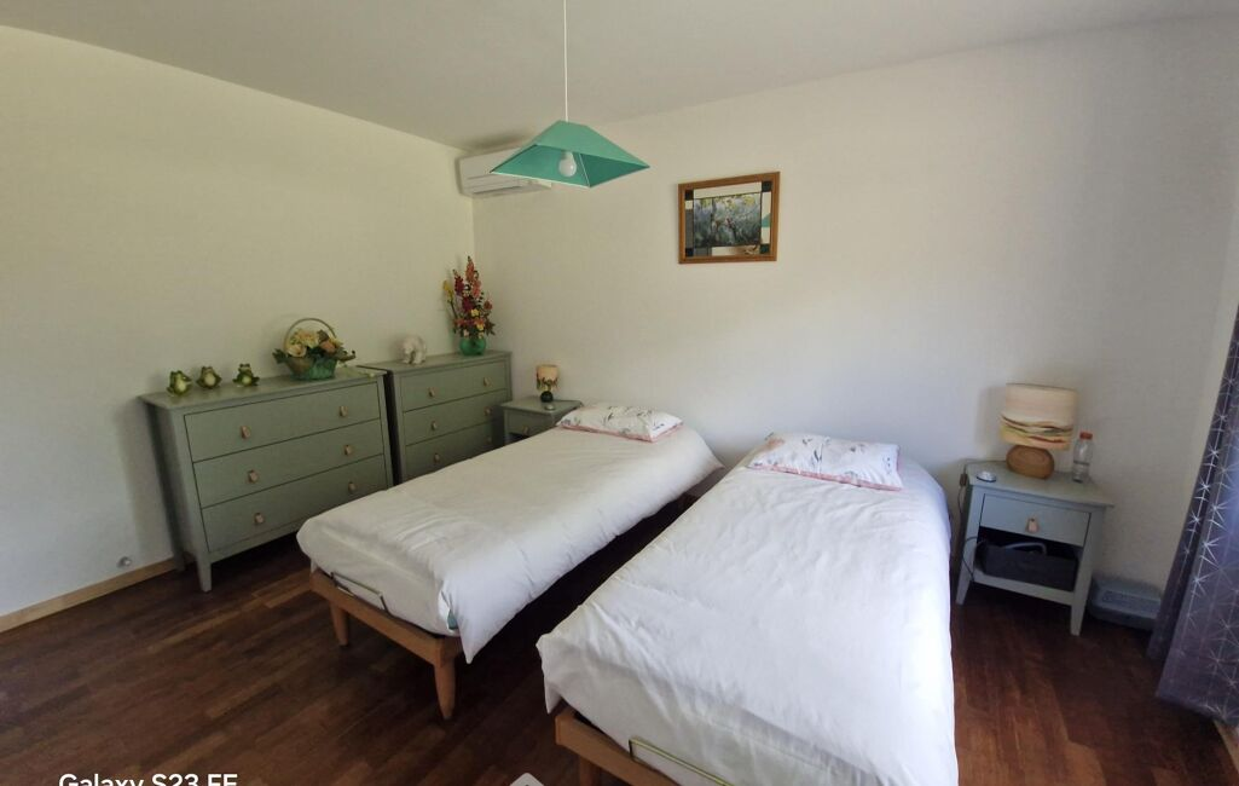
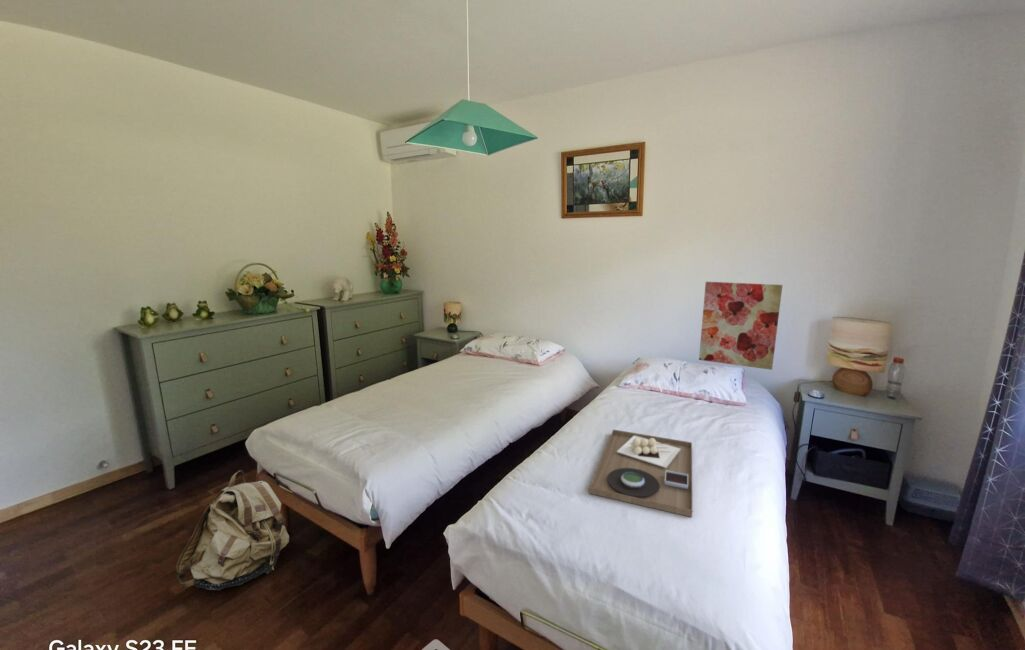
+ backpack [175,470,290,591]
+ platter [588,428,693,518]
+ wall art [698,281,783,371]
